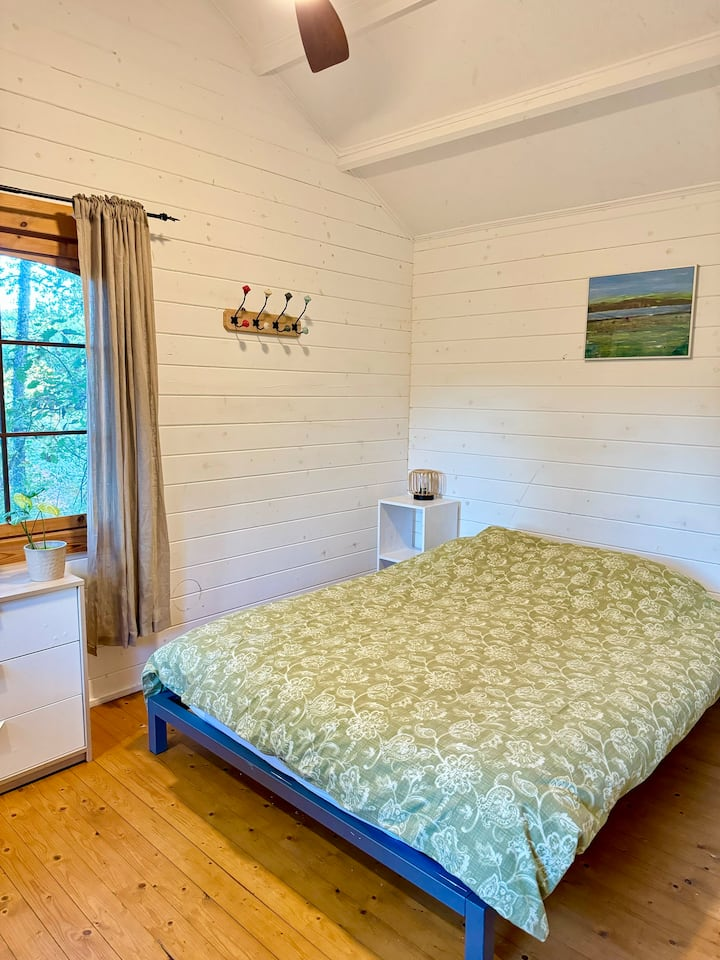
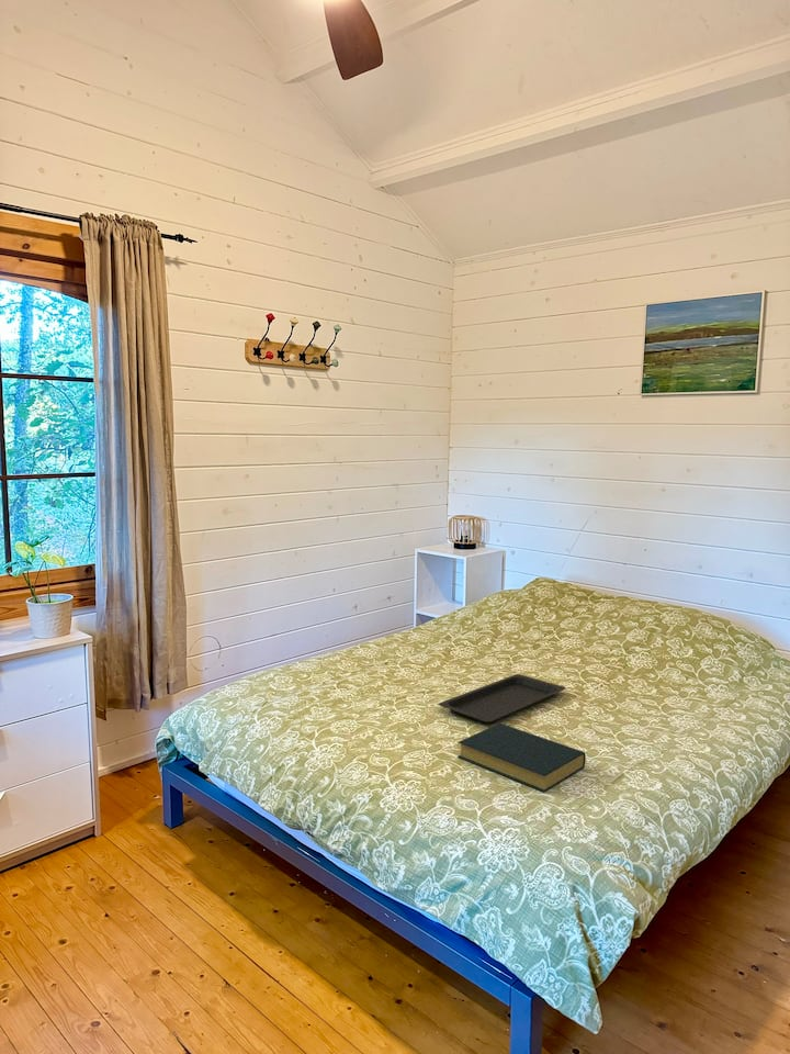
+ hardback book [456,722,587,794]
+ serving tray [438,673,566,725]
